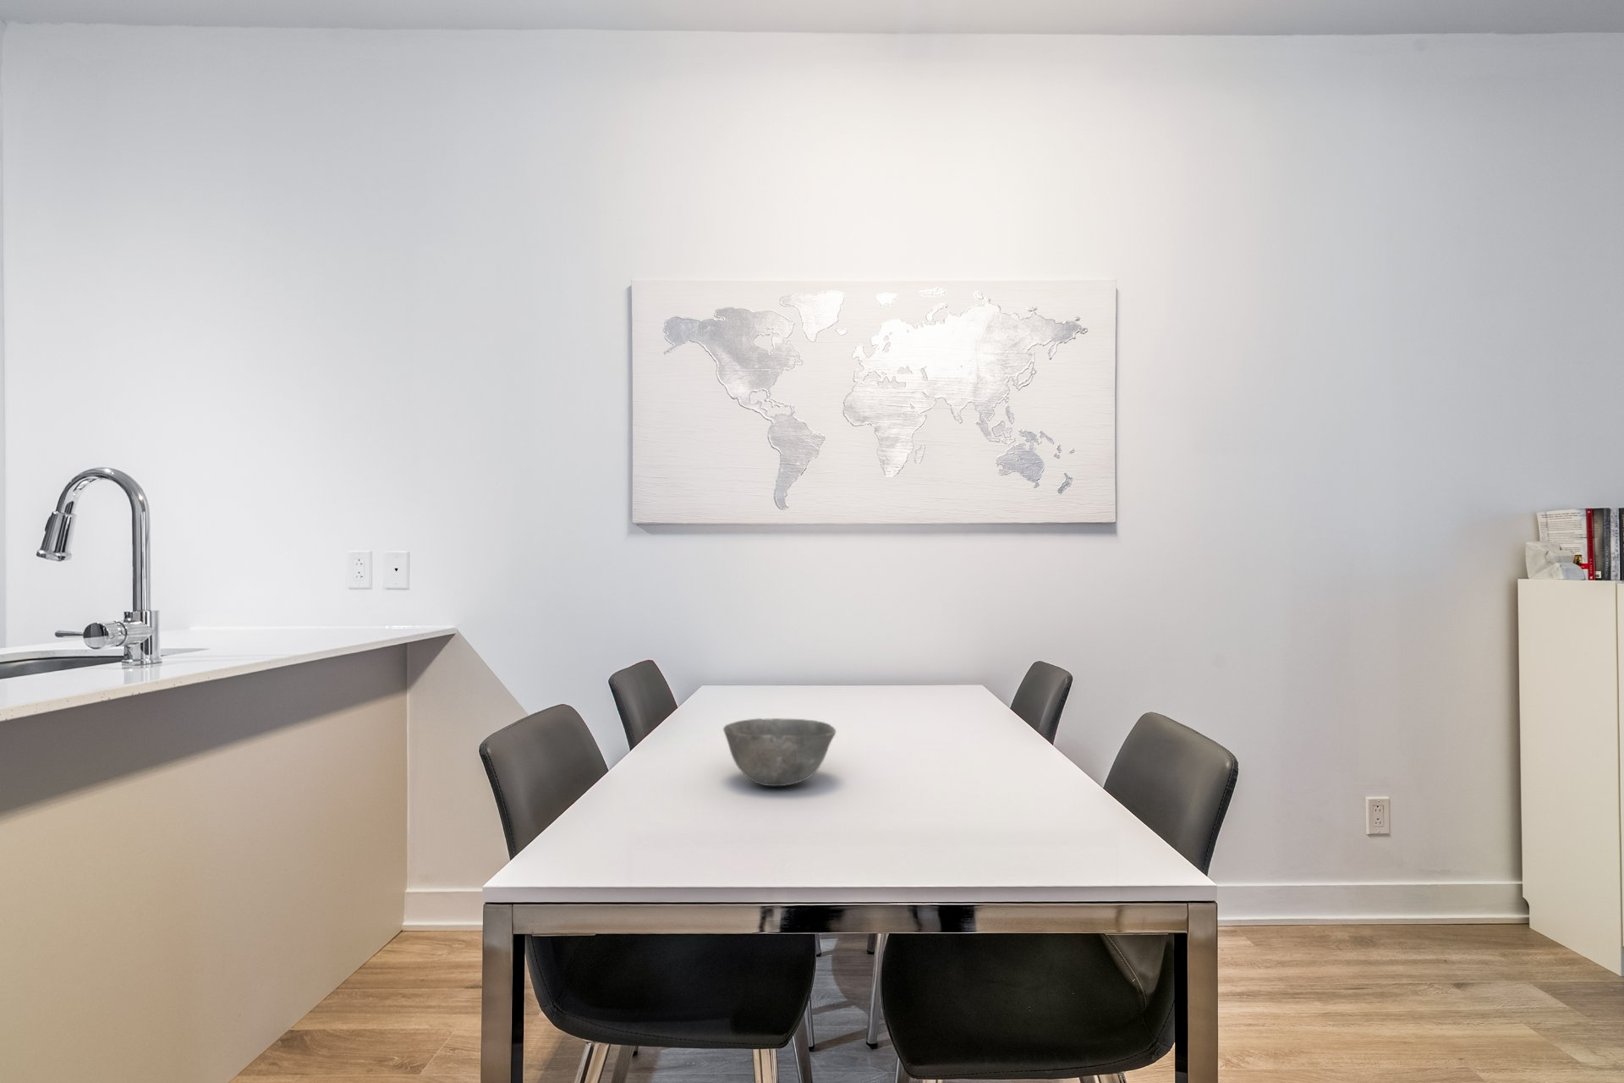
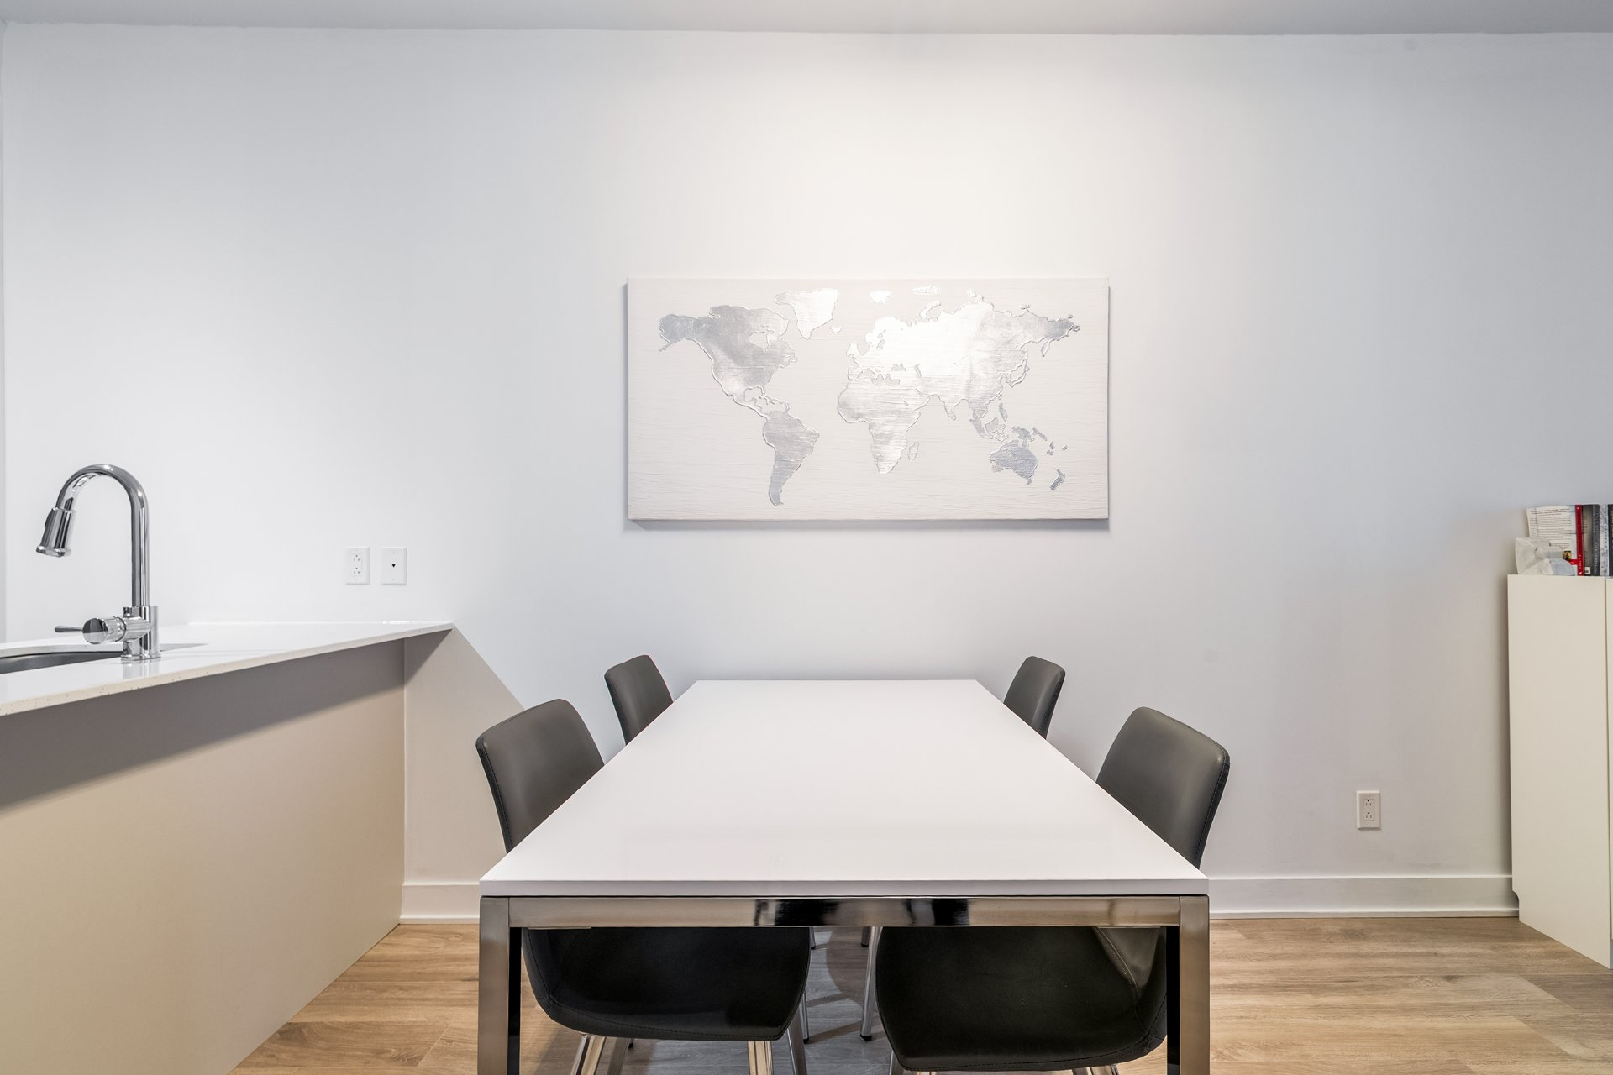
- bowl [723,718,836,787]
